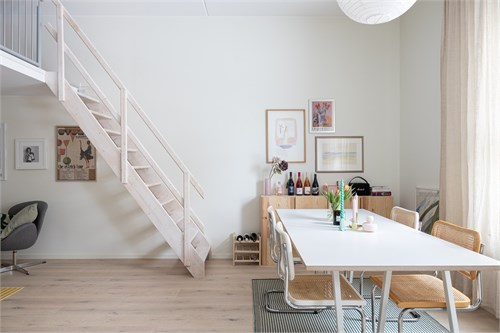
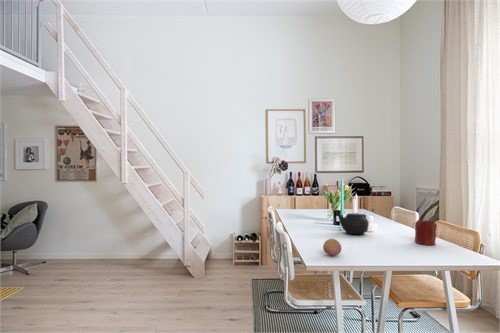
+ candle [414,216,438,246]
+ fruit [322,238,342,257]
+ teapot [337,212,370,235]
